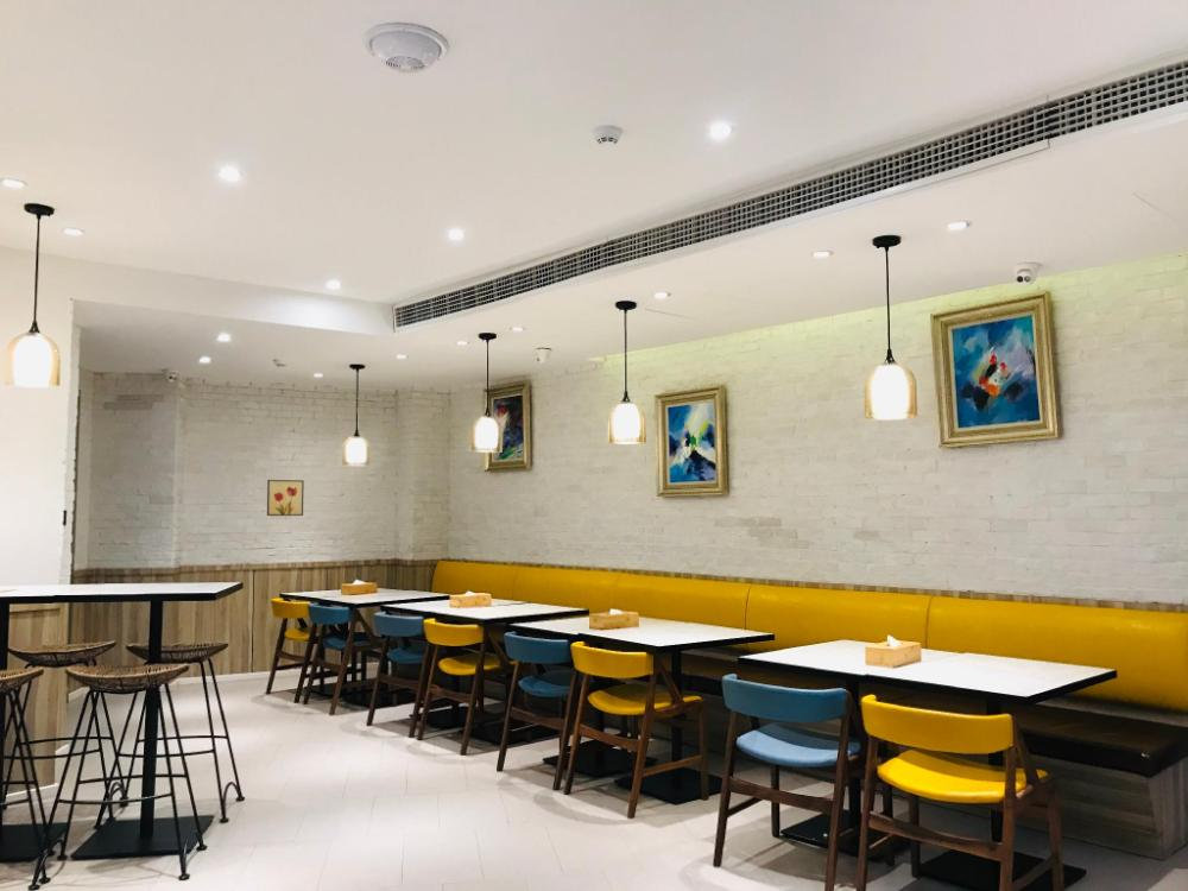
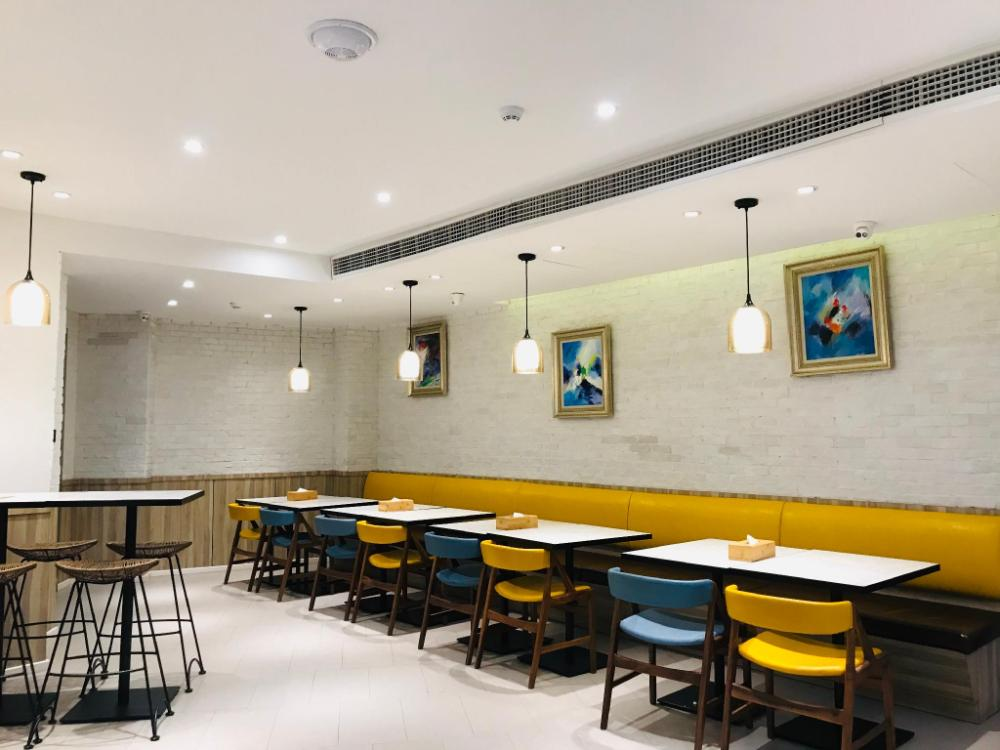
- wall art [266,479,305,517]
